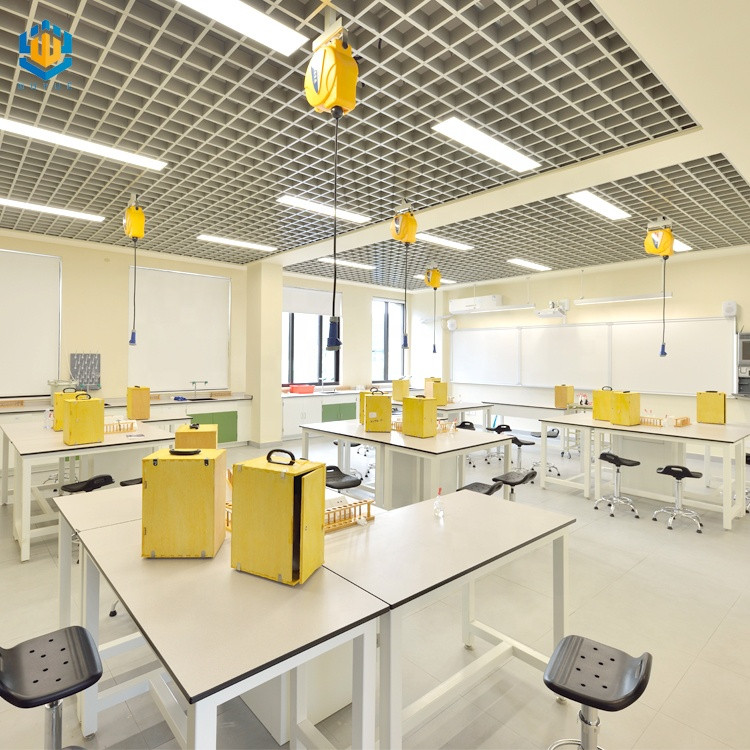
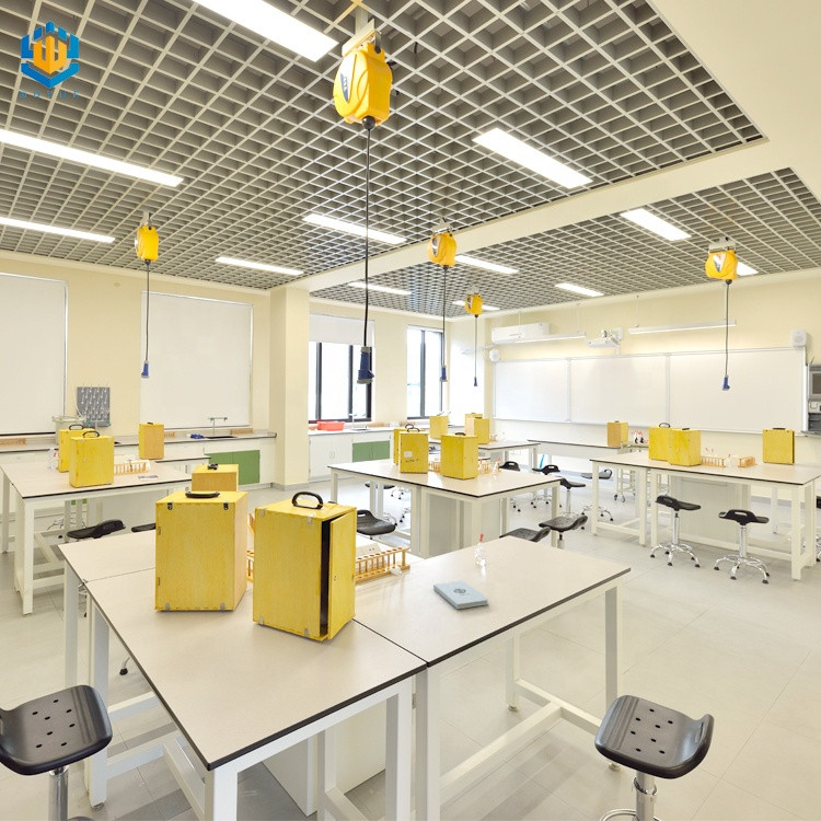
+ notepad [432,580,489,610]
